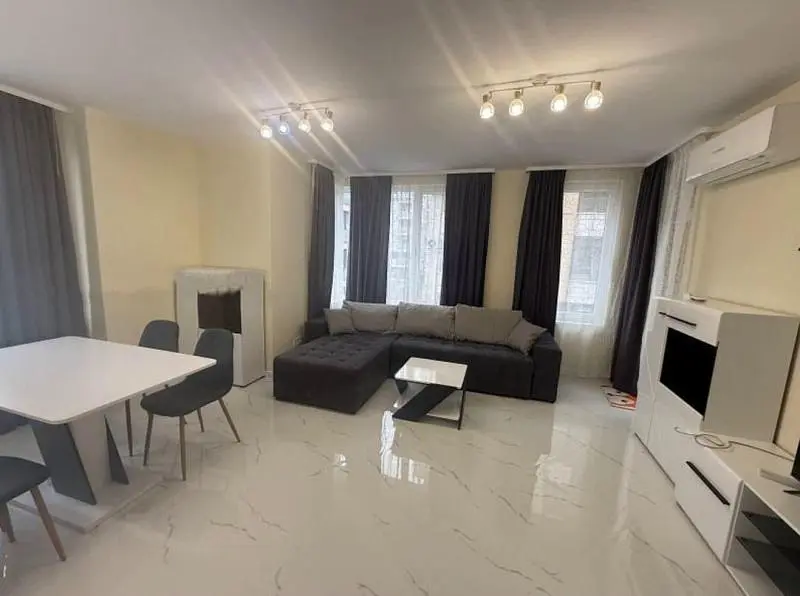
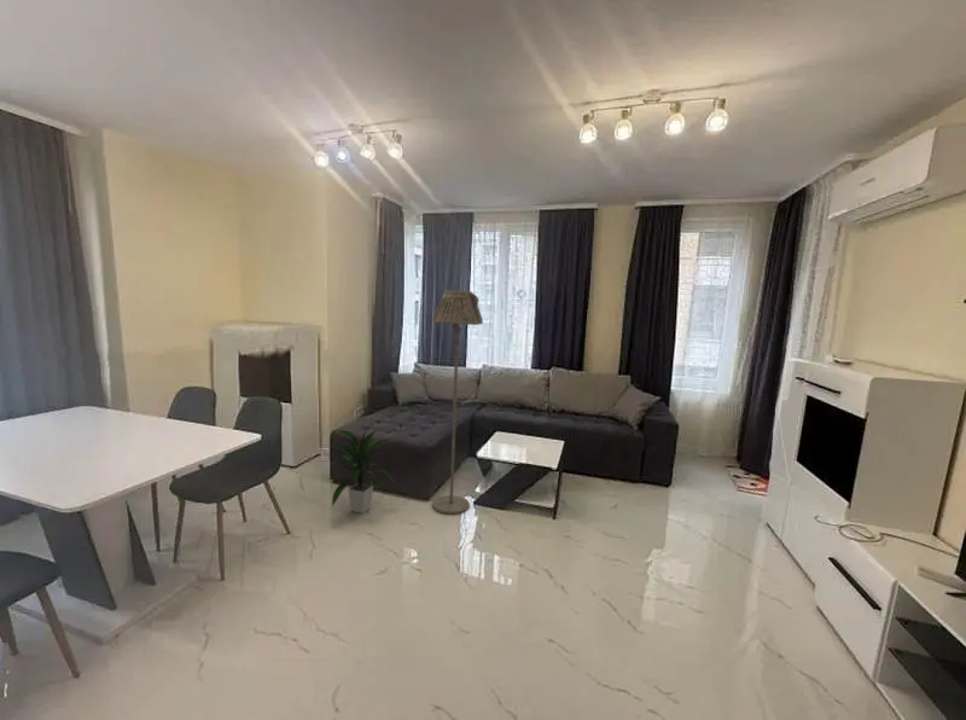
+ indoor plant [330,426,397,515]
+ floor lamp [431,290,484,516]
